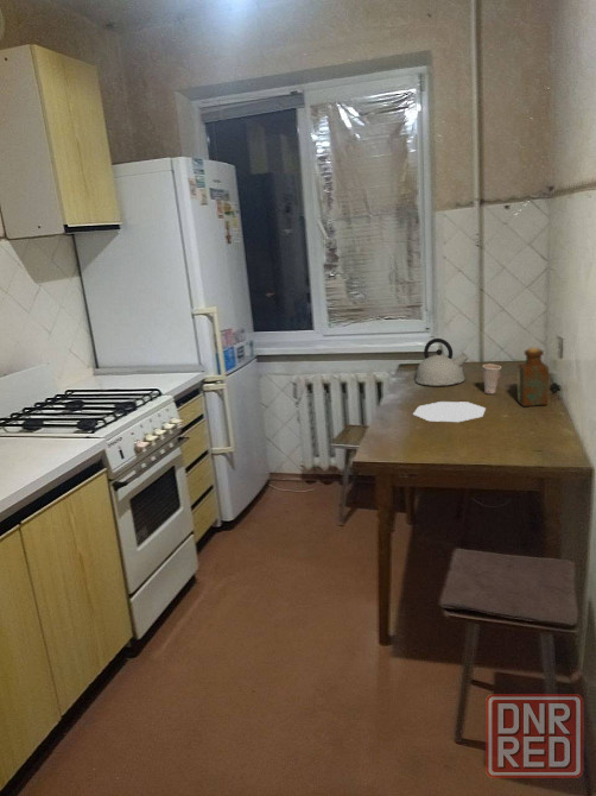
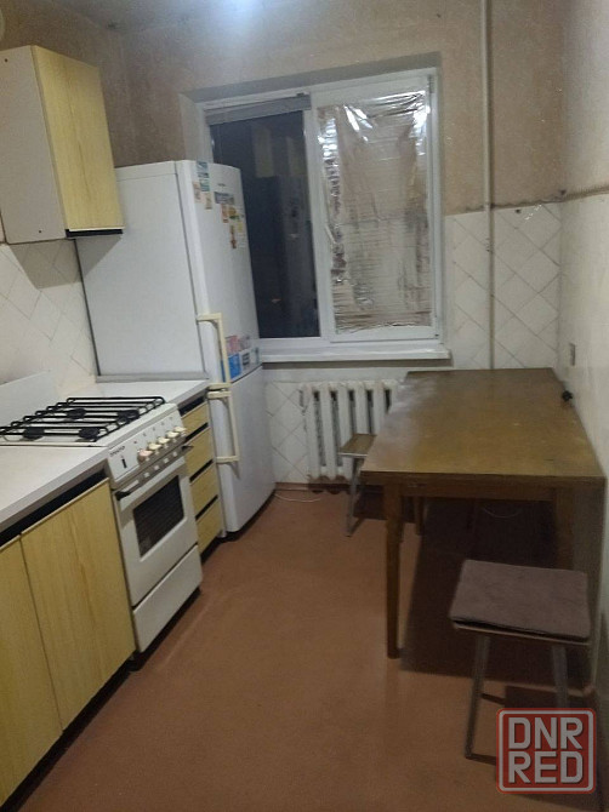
- kettle [414,337,470,387]
- plate [412,400,487,423]
- cup [481,362,502,396]
- bottle [516,347,550,408]
